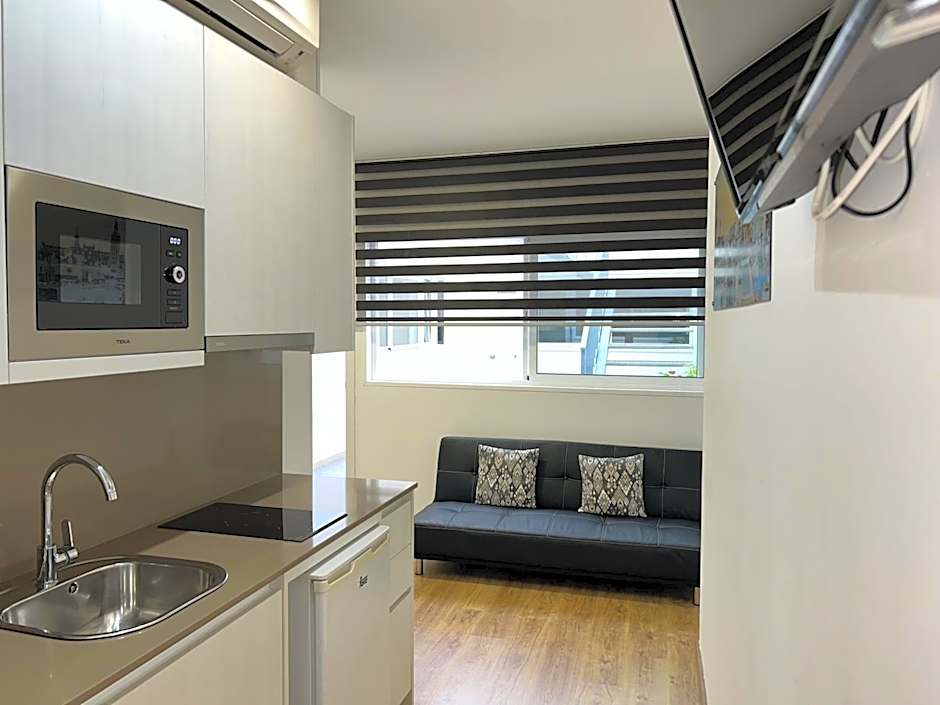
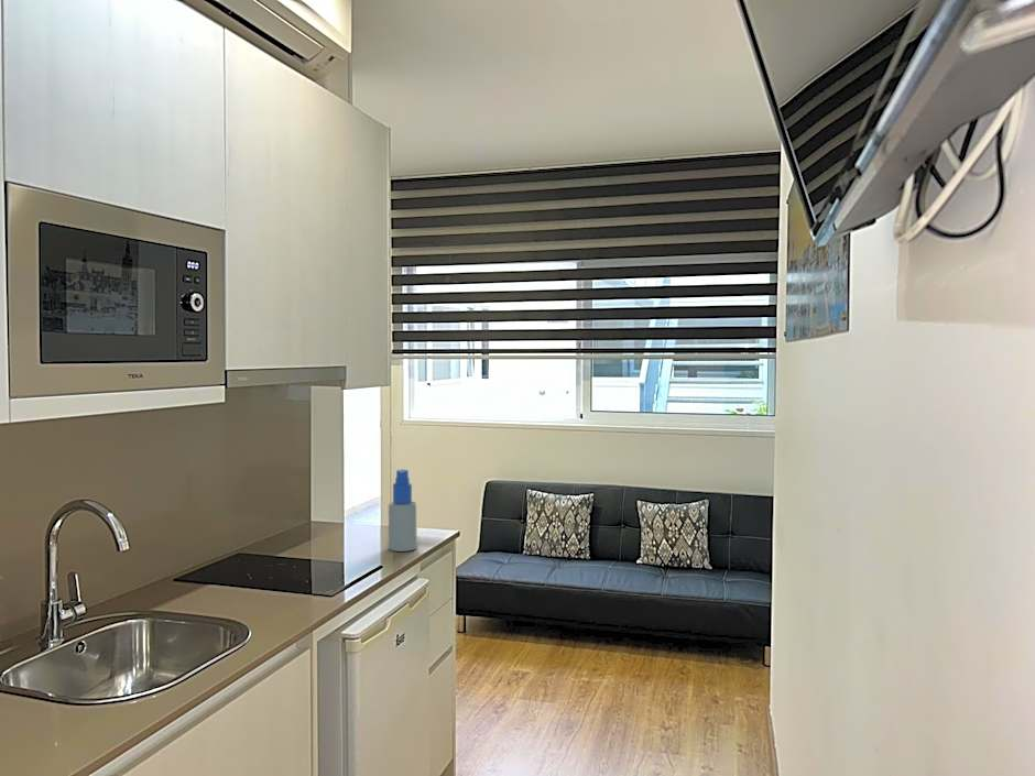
+ spray bottle [388,469,417,553]
